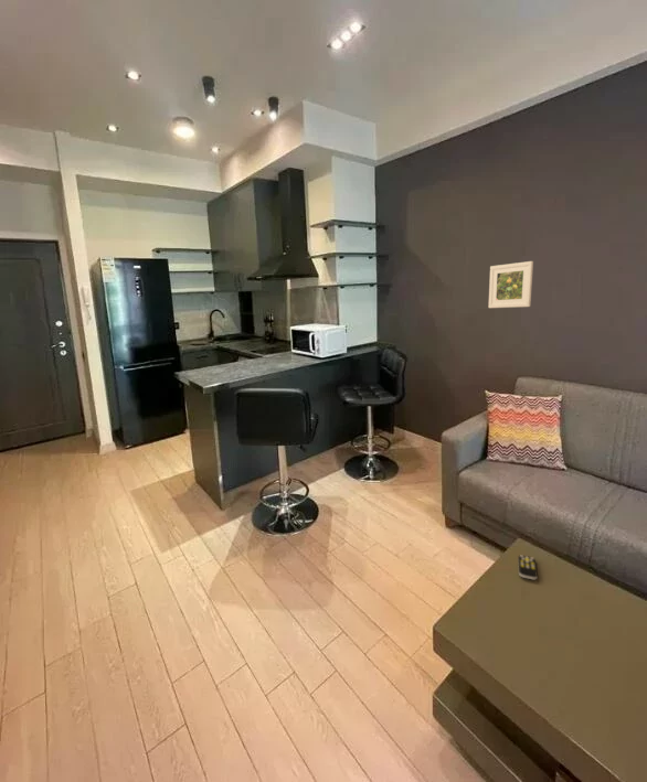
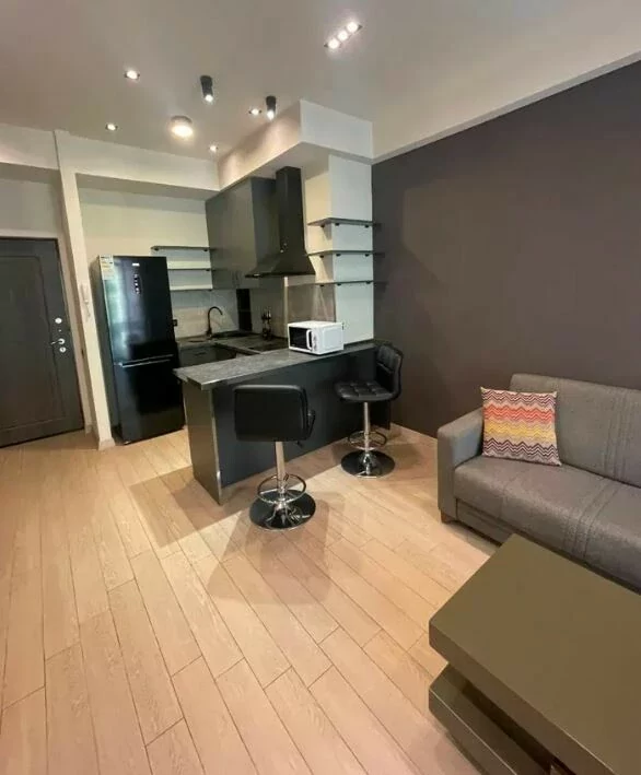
- remote control [517,554,539,580]
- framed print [488,260,534,309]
